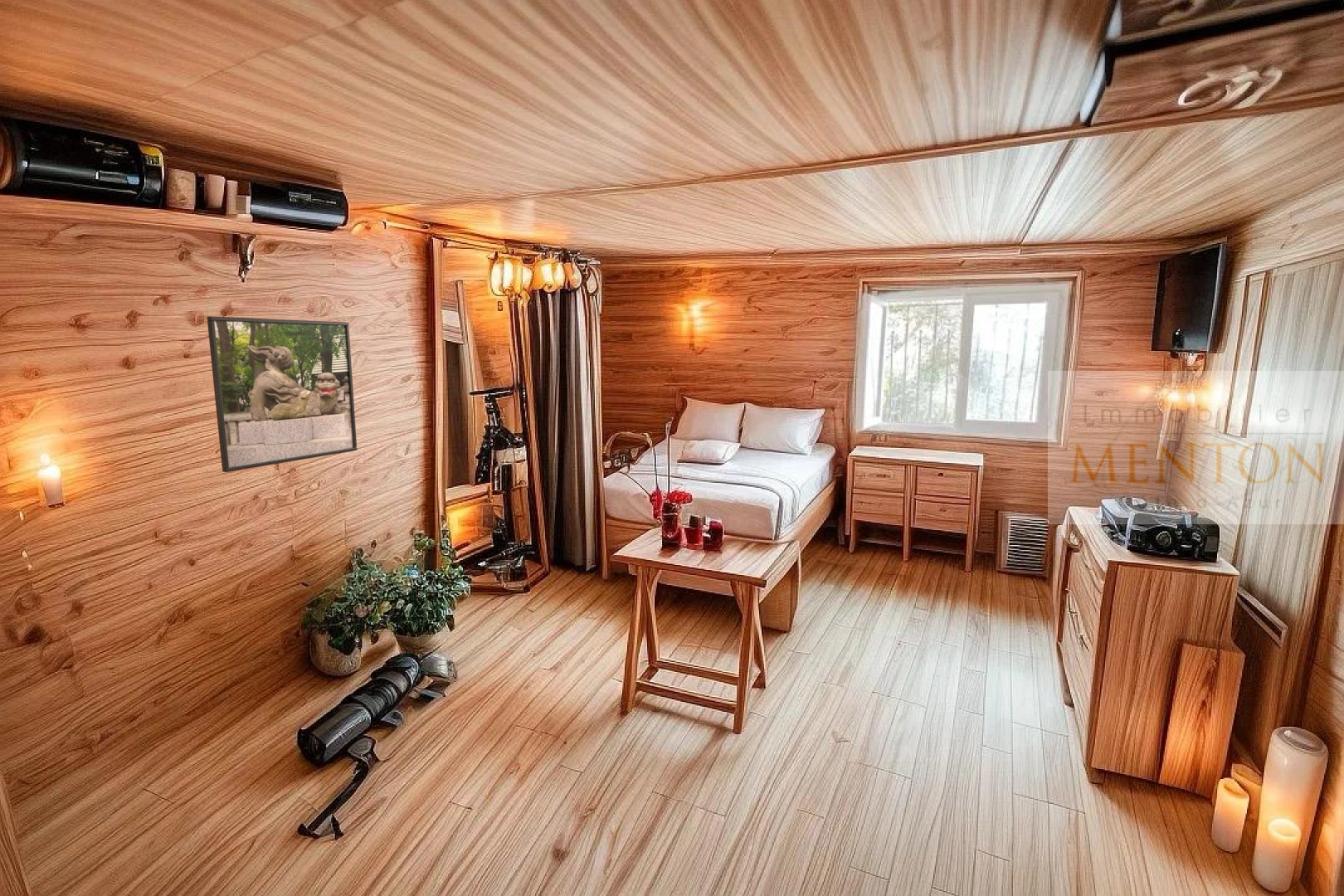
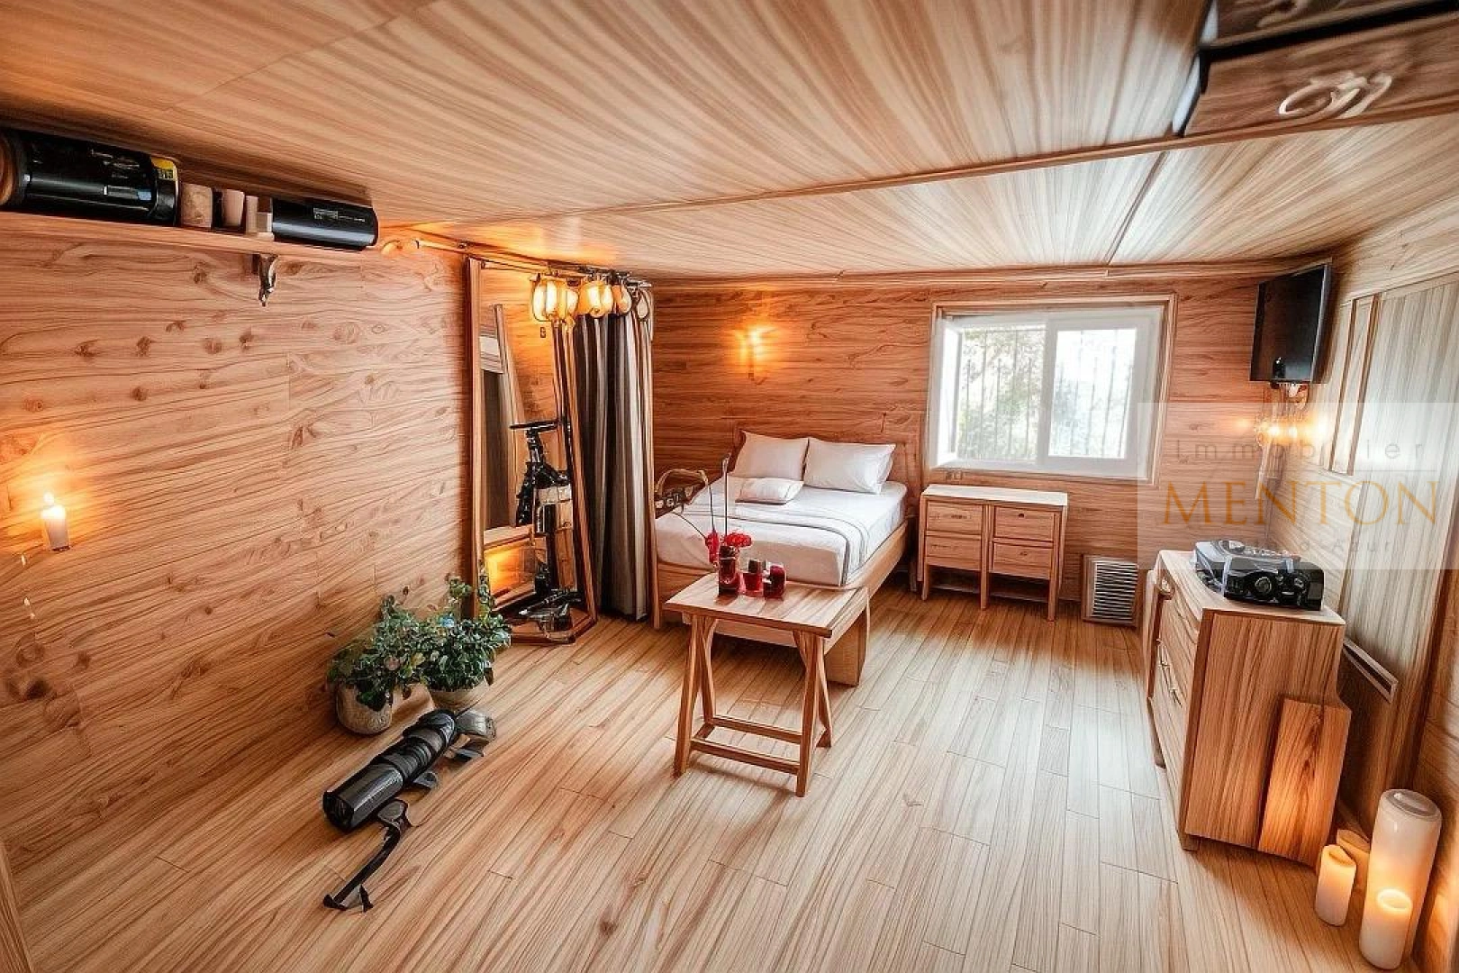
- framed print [206,315,358,473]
